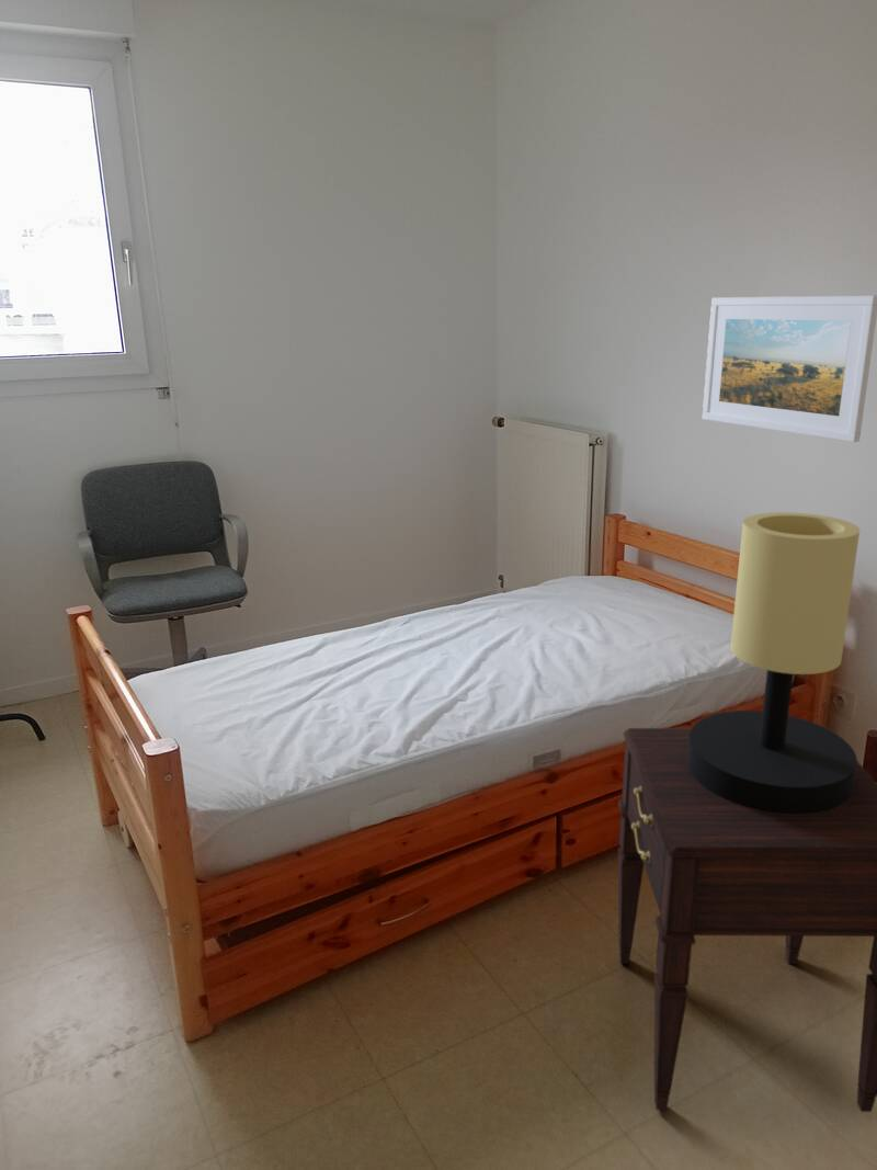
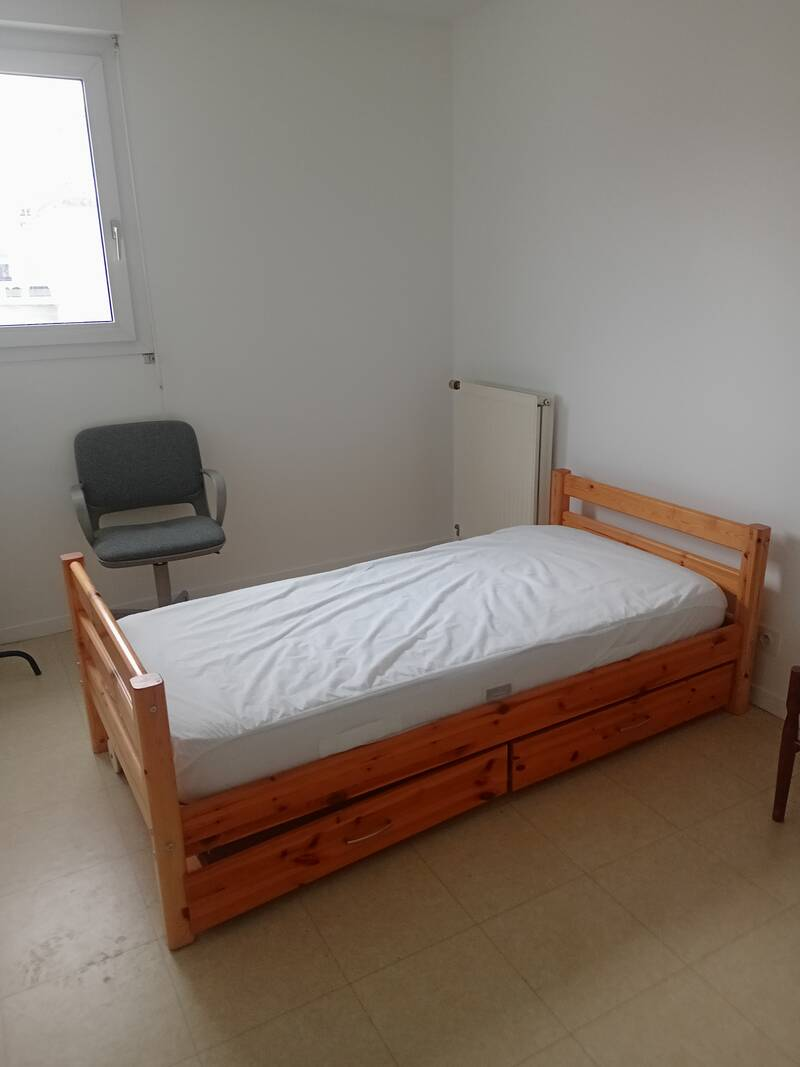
- nightstand [617,727,877,1113]
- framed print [702,295,877,443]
- table lamp [687,511,861,815]
